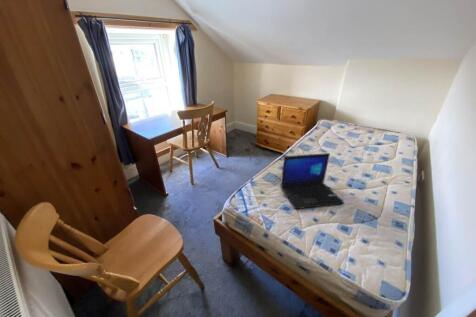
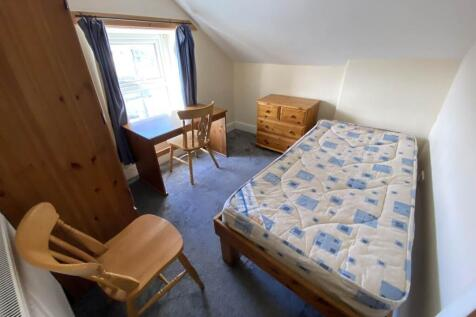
- laptop [280,152,345,210]
